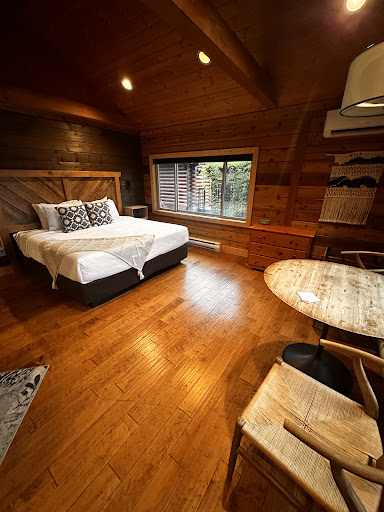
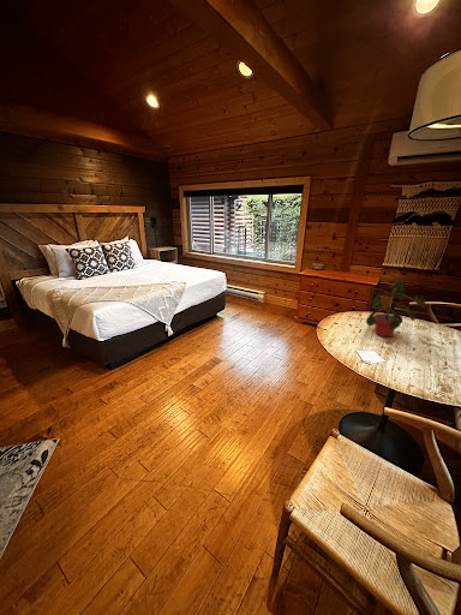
+ potted plant [364,277,426,338]
